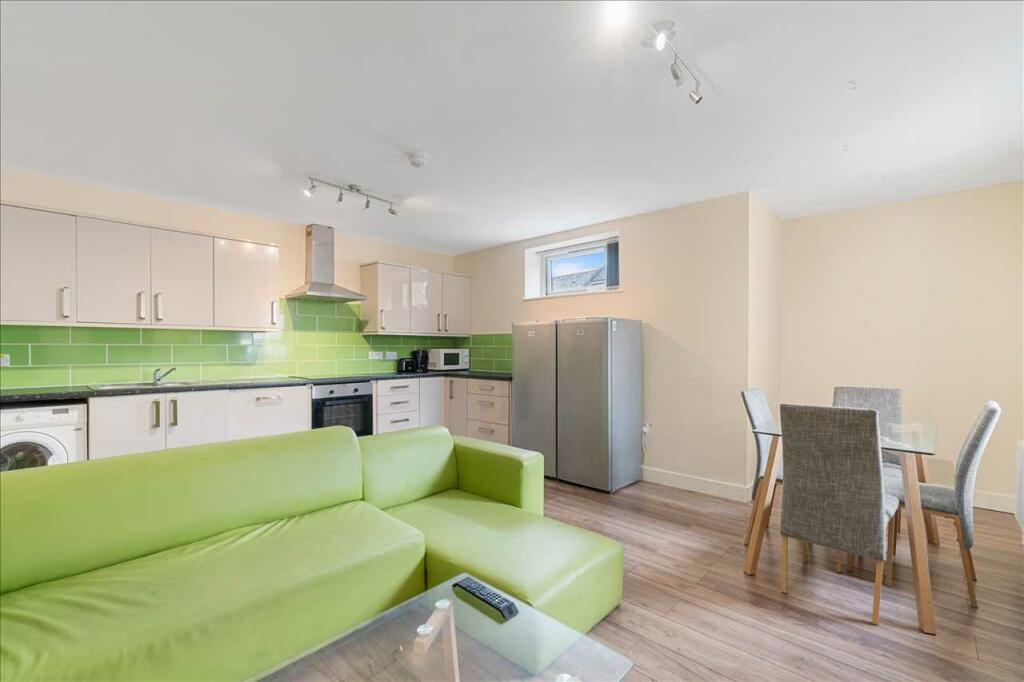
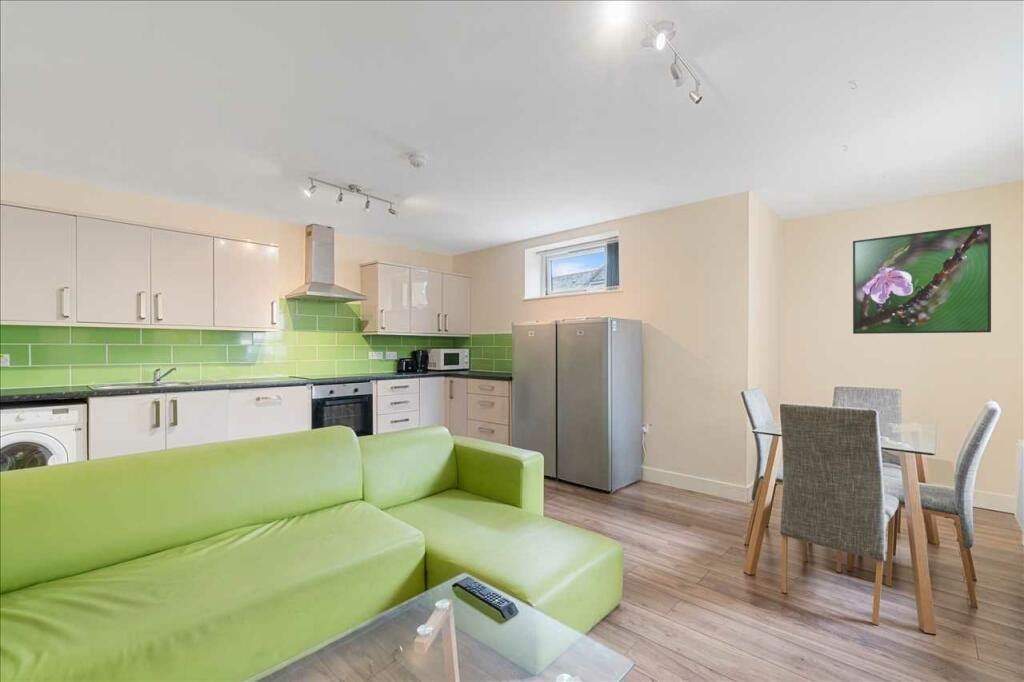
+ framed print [852,223,992,335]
